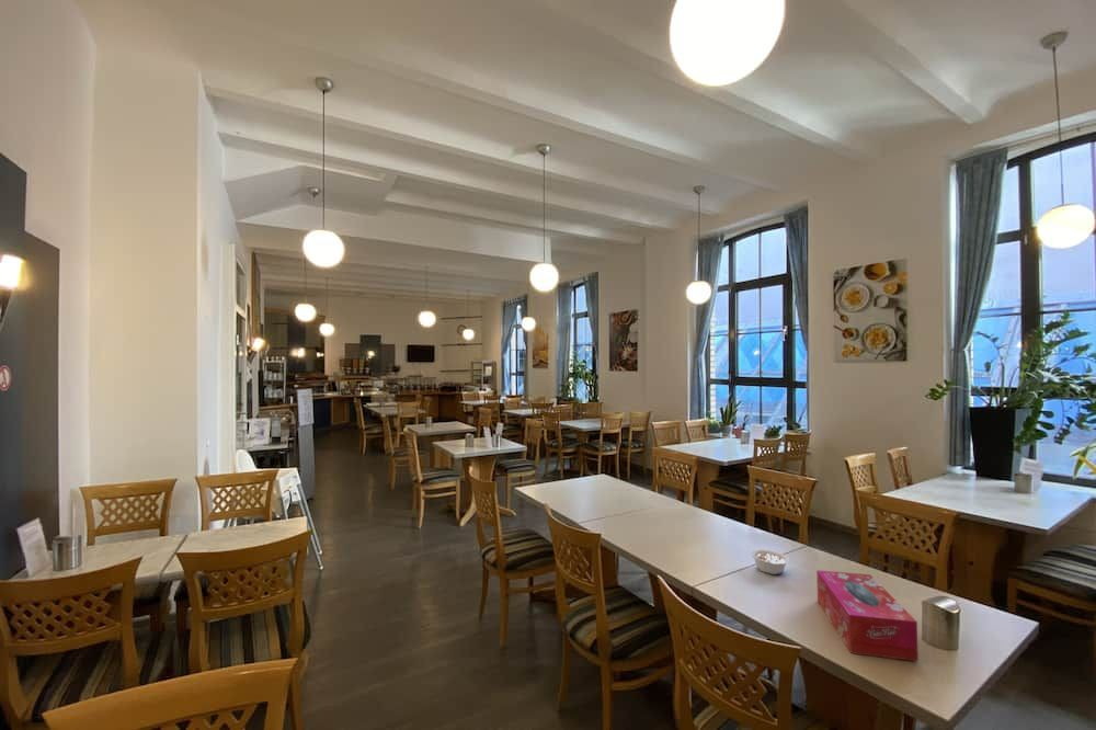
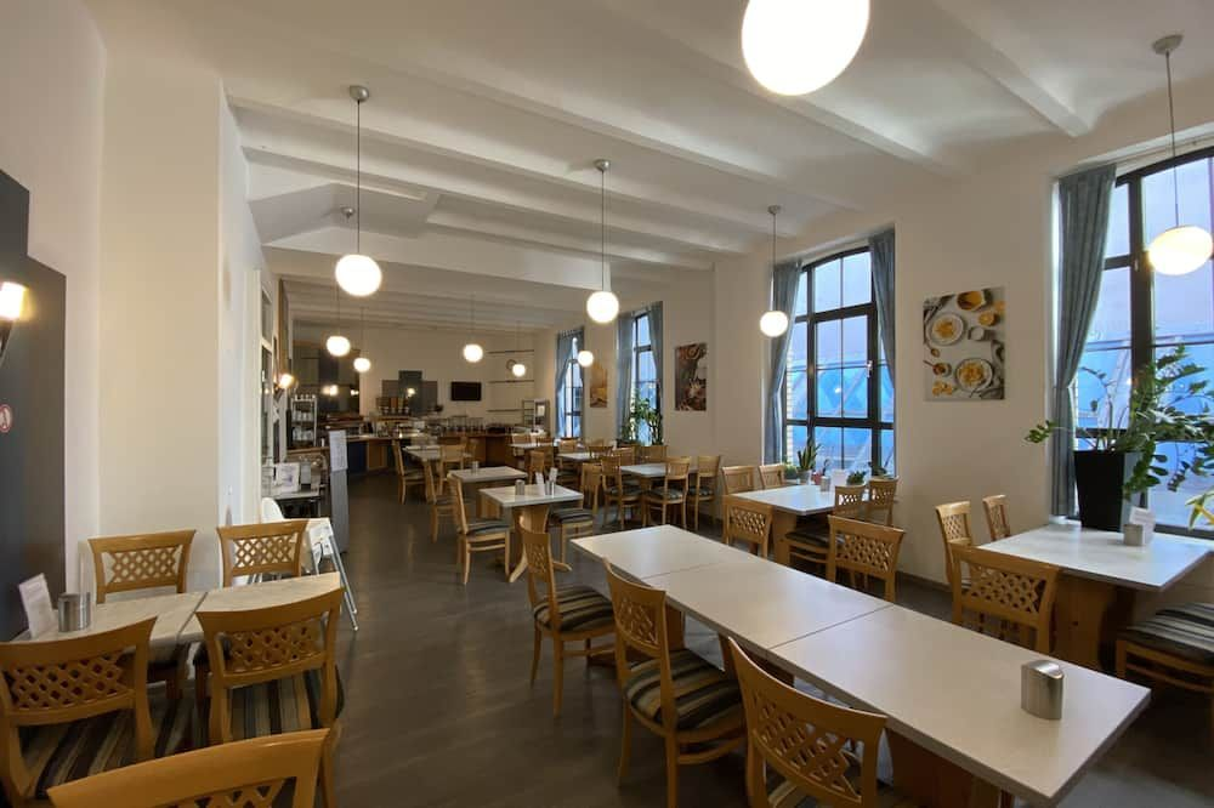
- legume [750,548,790,575]
- tissue box [815,569,920,662]
